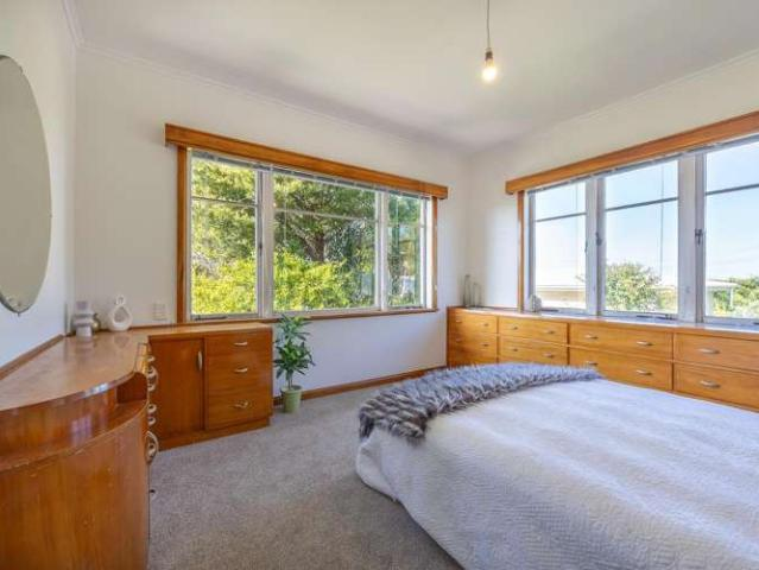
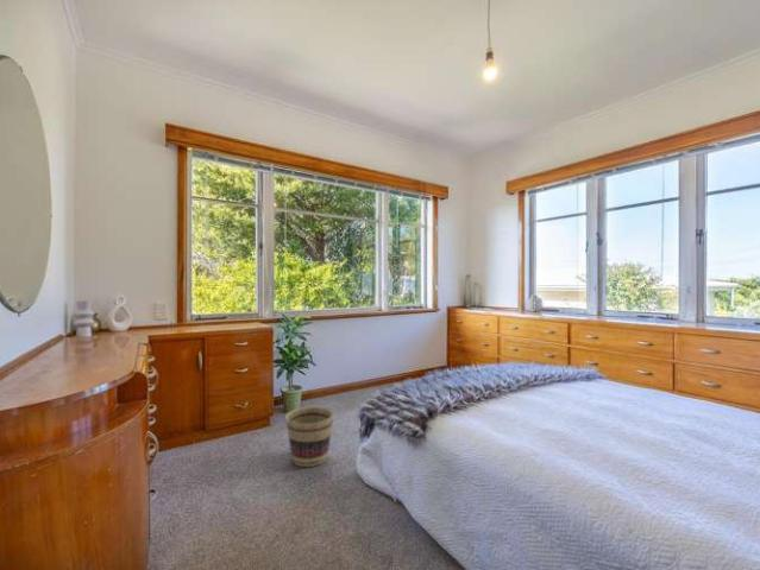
+ basket [284,406,335,468]
